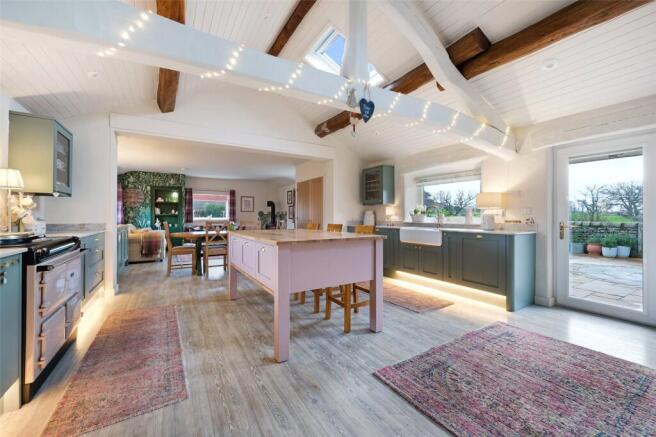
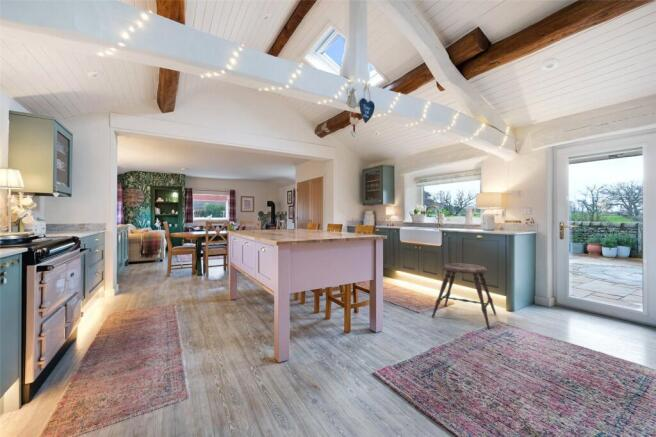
+ stool [431,262,498,330]
